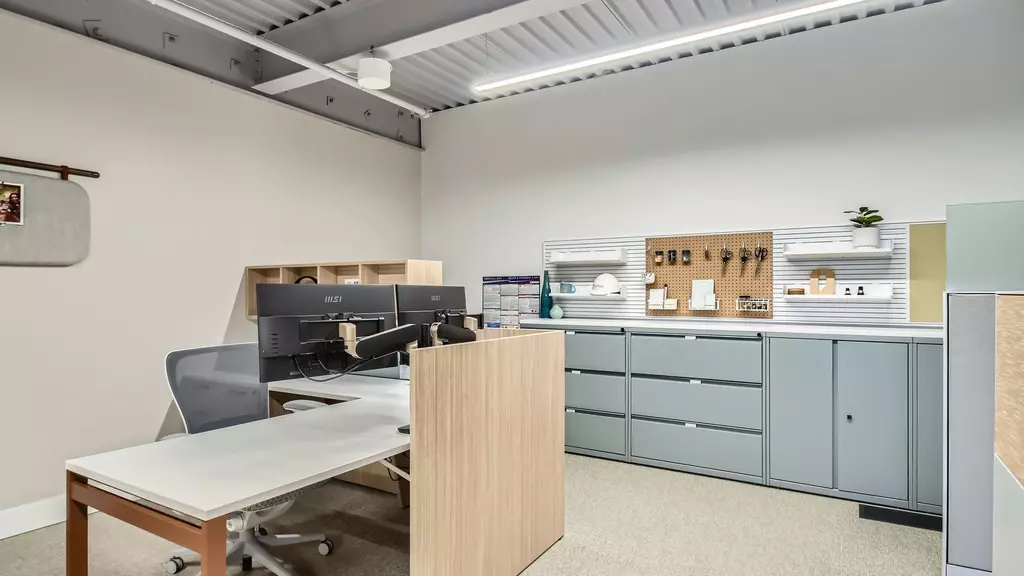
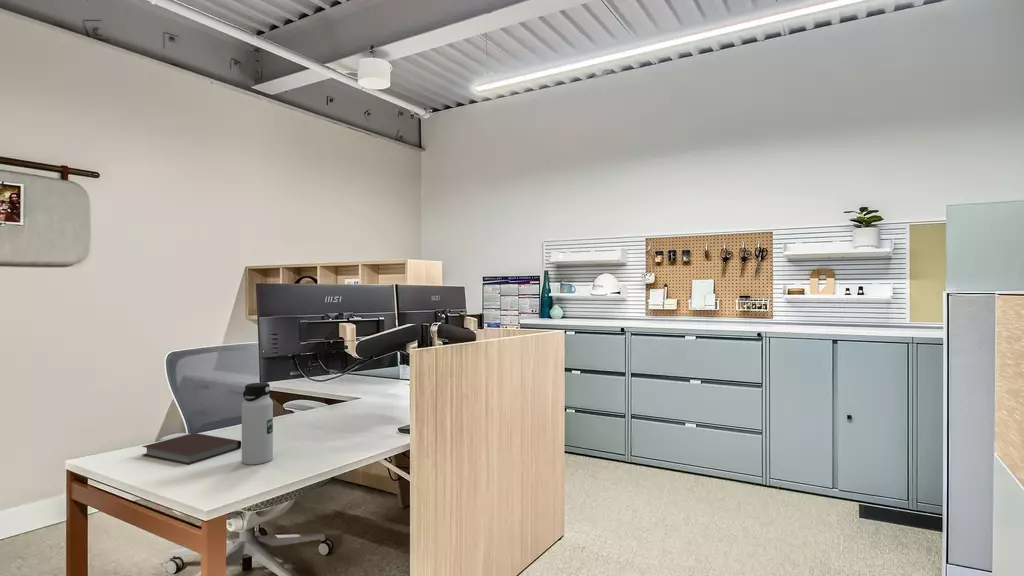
+ notebook [141,432,242,466]
+ water bottle [241,382,274,465]
